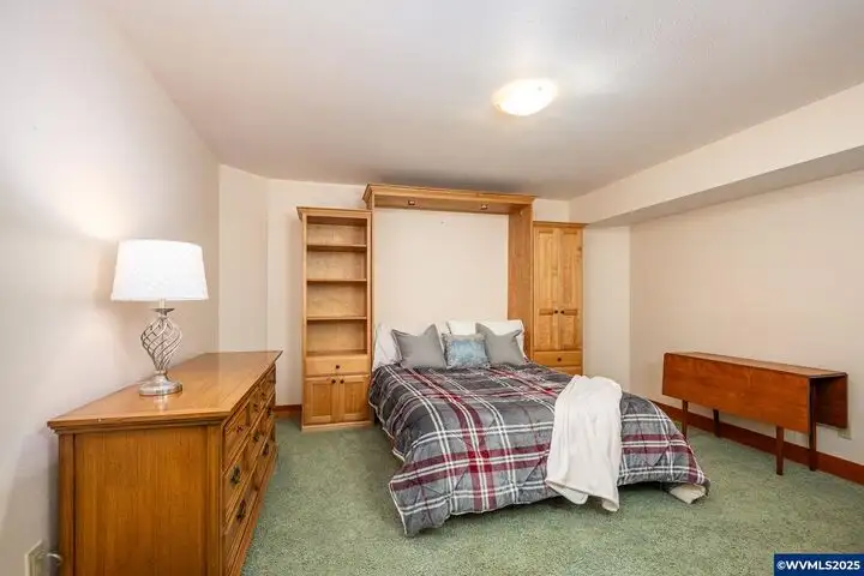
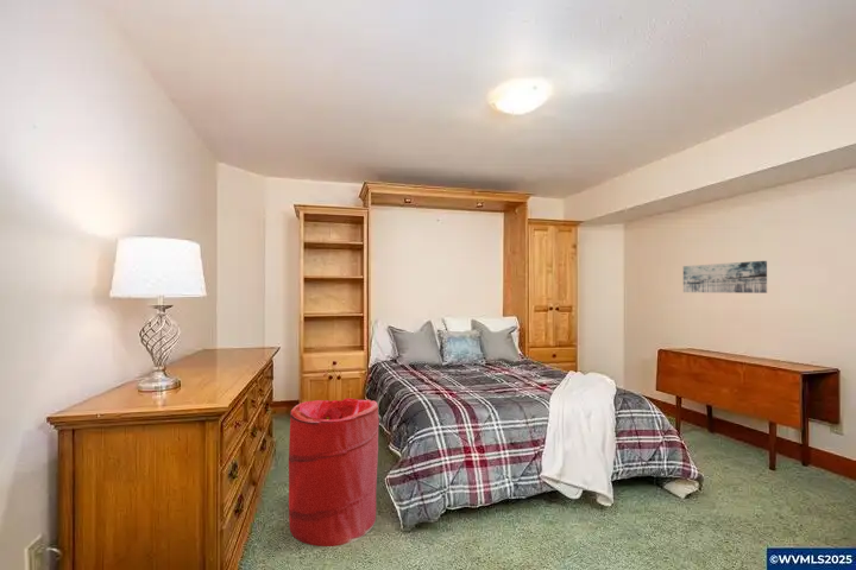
+ laundry hamper [288,397,380,547]
+ wall art [682,260,768,294]
